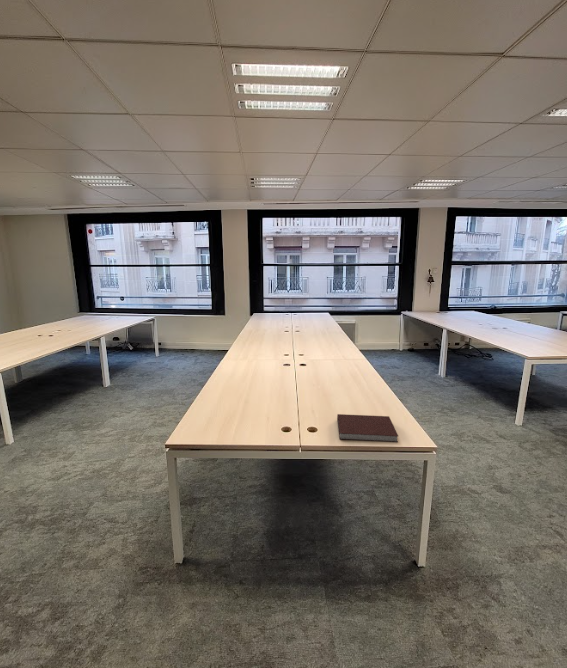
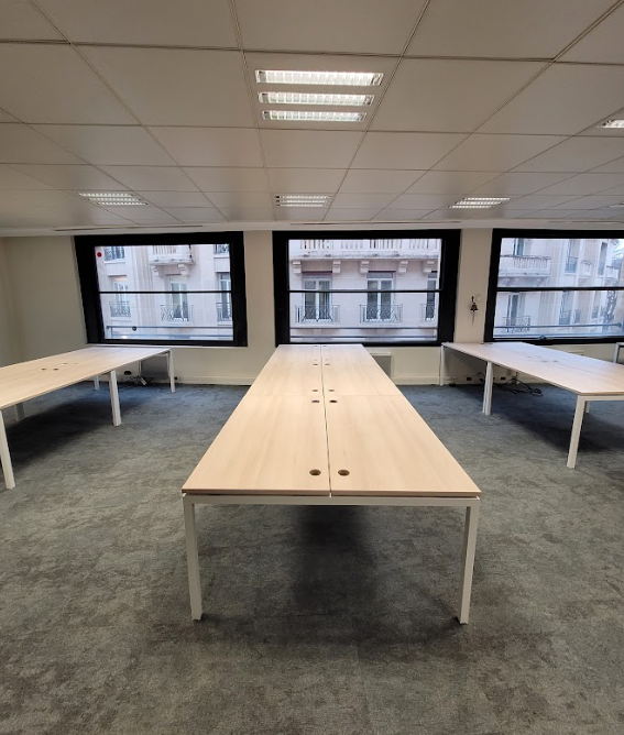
- notebook [336,413,399,443]
